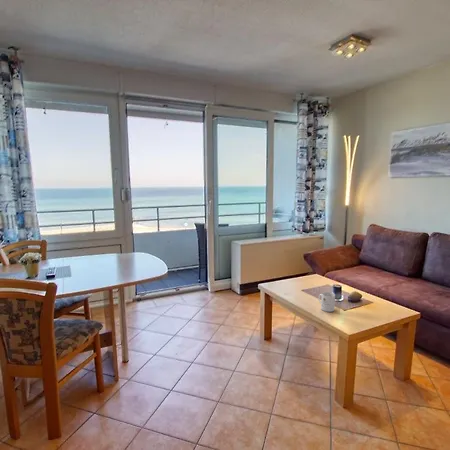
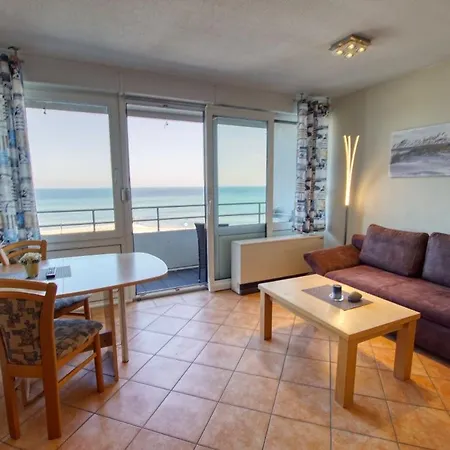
- mug [318,291,336,313]
